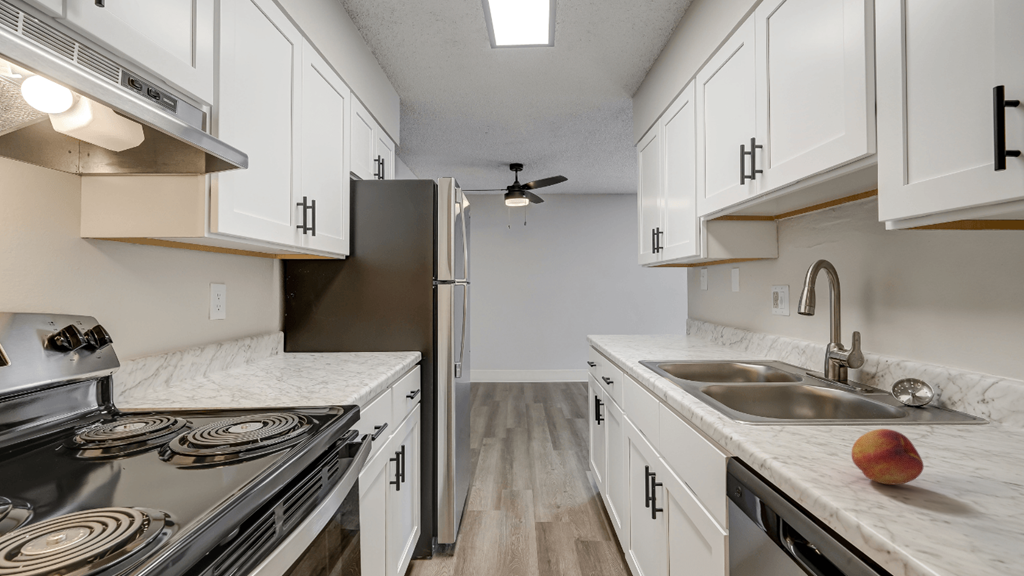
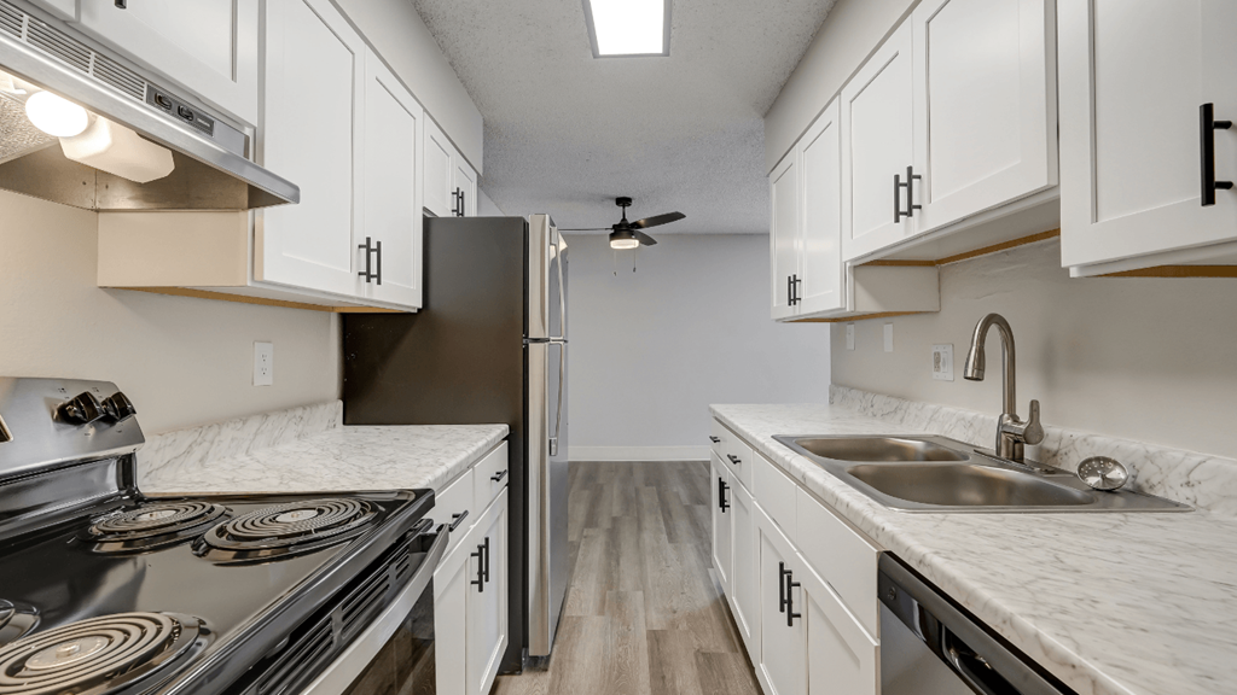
- fruit [851,428,925,486]
